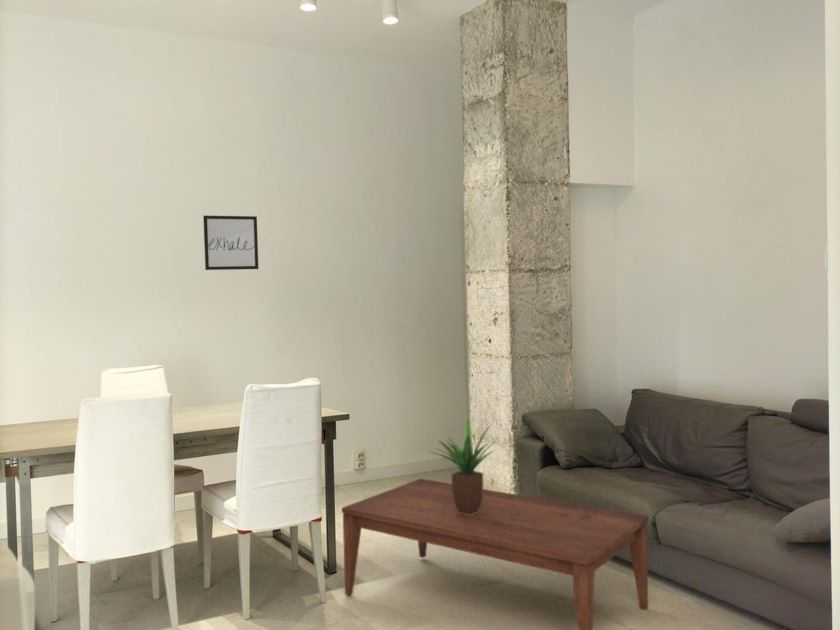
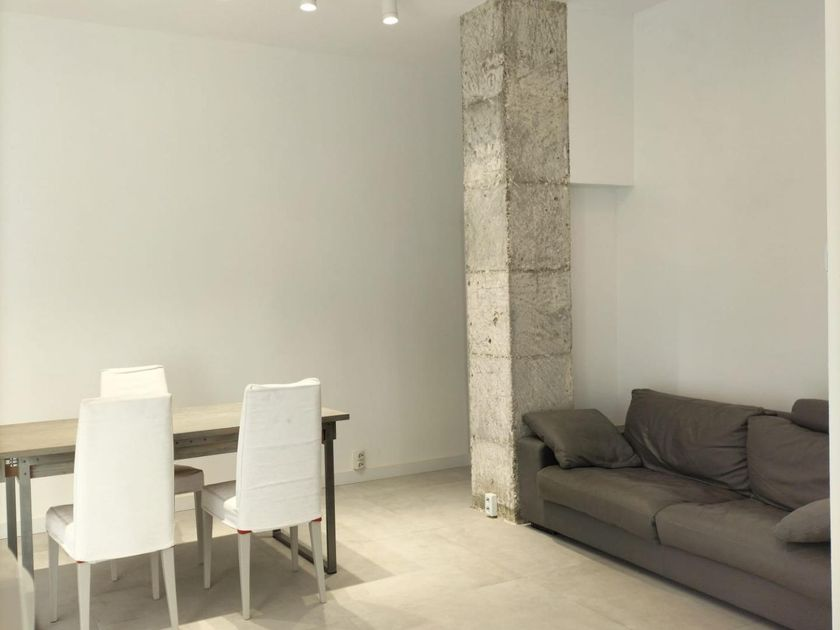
- coffee table [341,478,649,630]
- potted plant [429,417,499,516]
- wall art [202,215,259,271]
